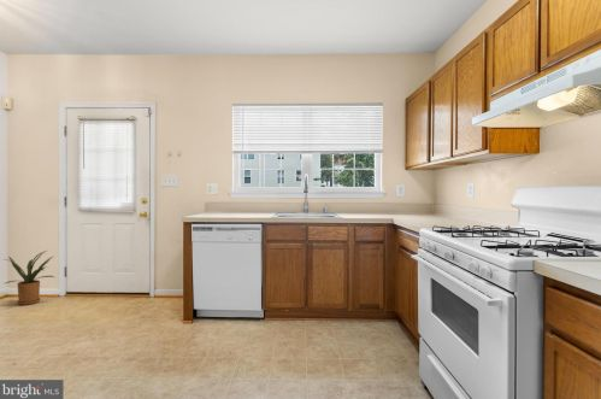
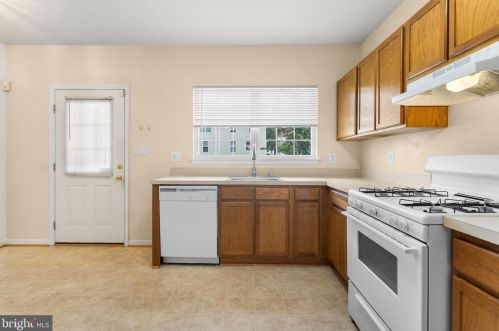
- house plant [4,250,55,306]
